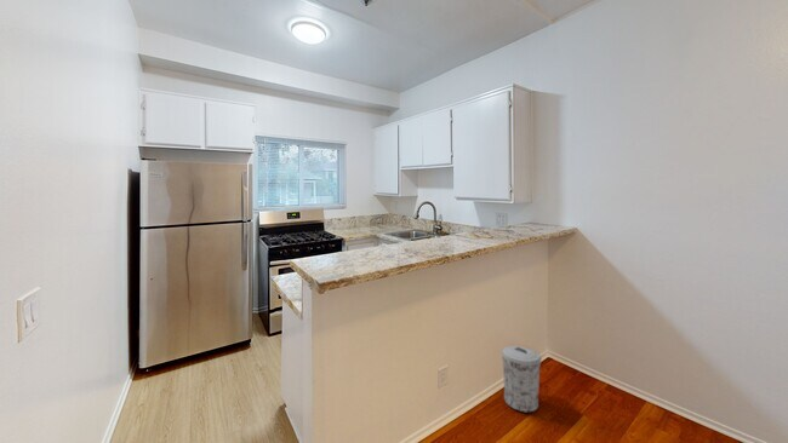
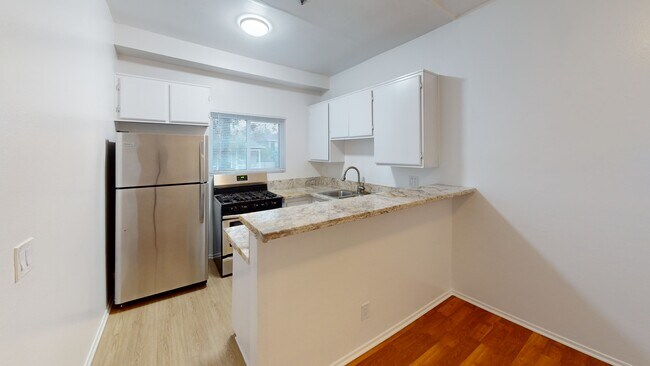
- trash can [501,345,542,413]
